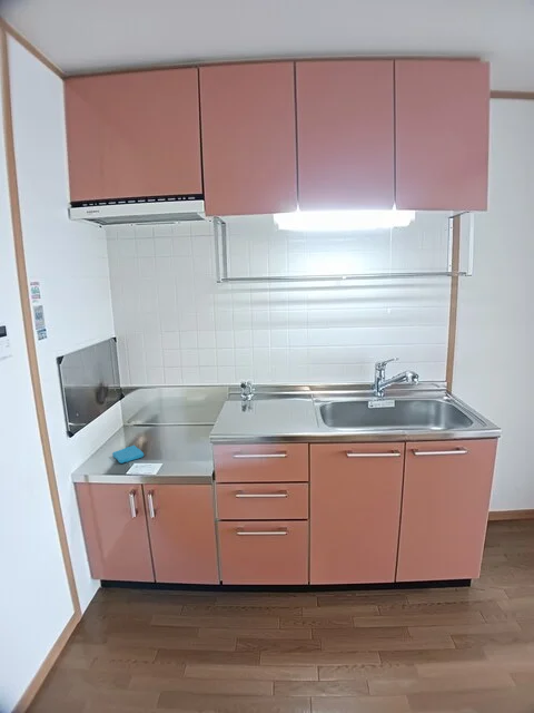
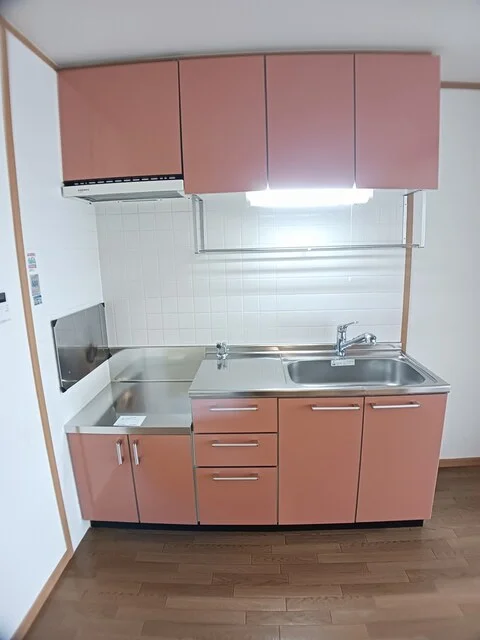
- sponge [111,445,145,465]
